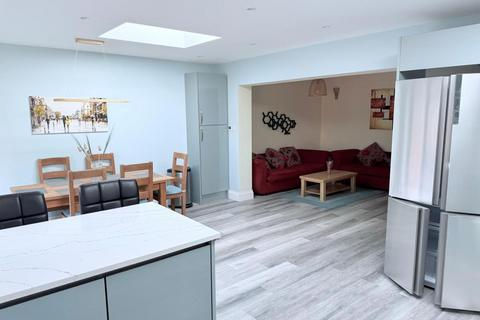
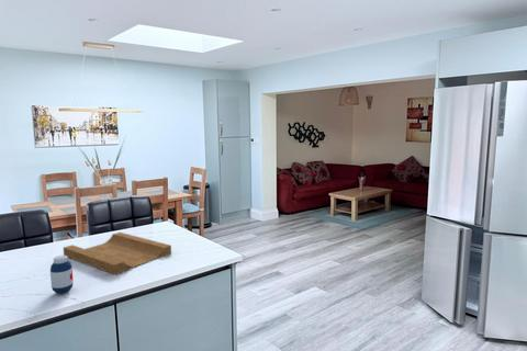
+ medicine bottle [49,254,75,295]
+ cutting board [63,231,172,275]
